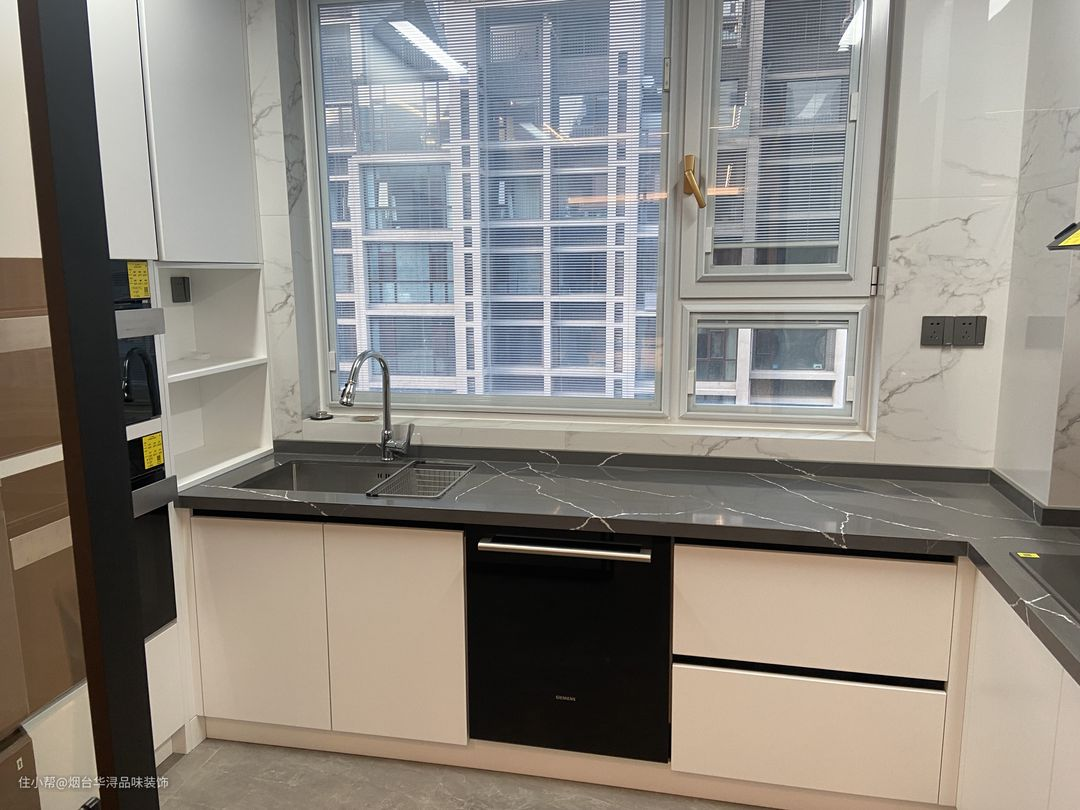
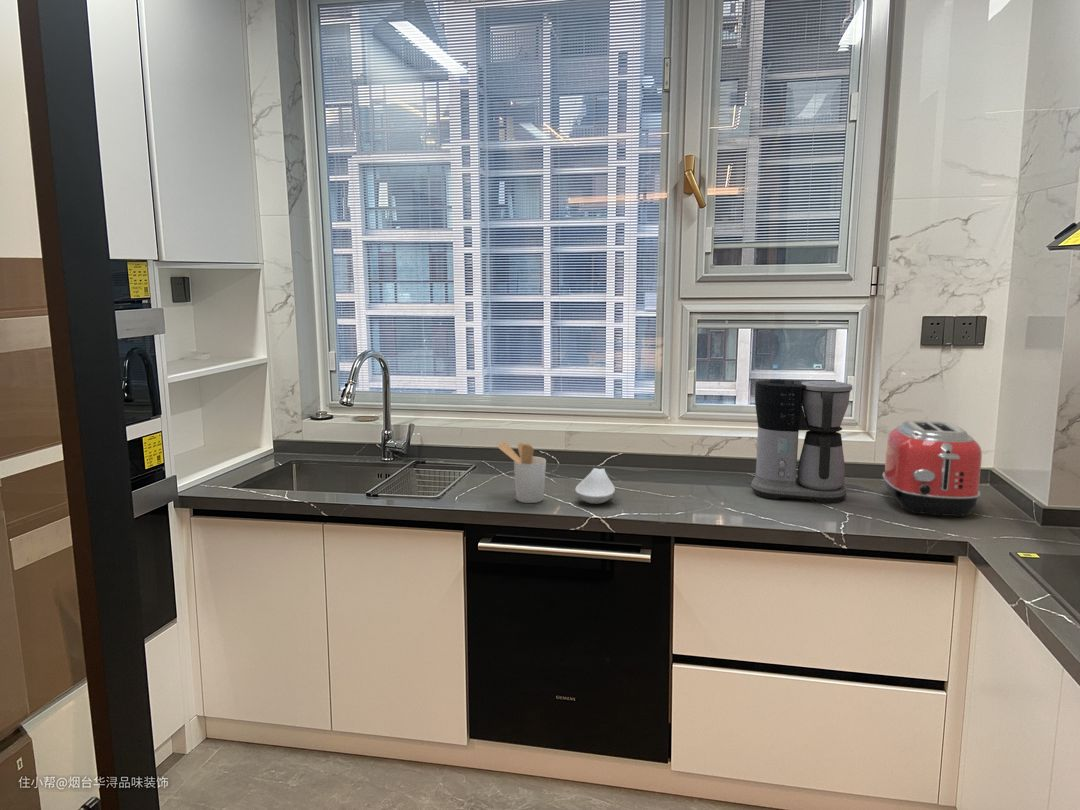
+ spoon rest [574,467,616,505]
+ utensil holder [496,440,547,504]
+ toaster [882,419,983,518]
+ coffee maker [750,379,853,504]
